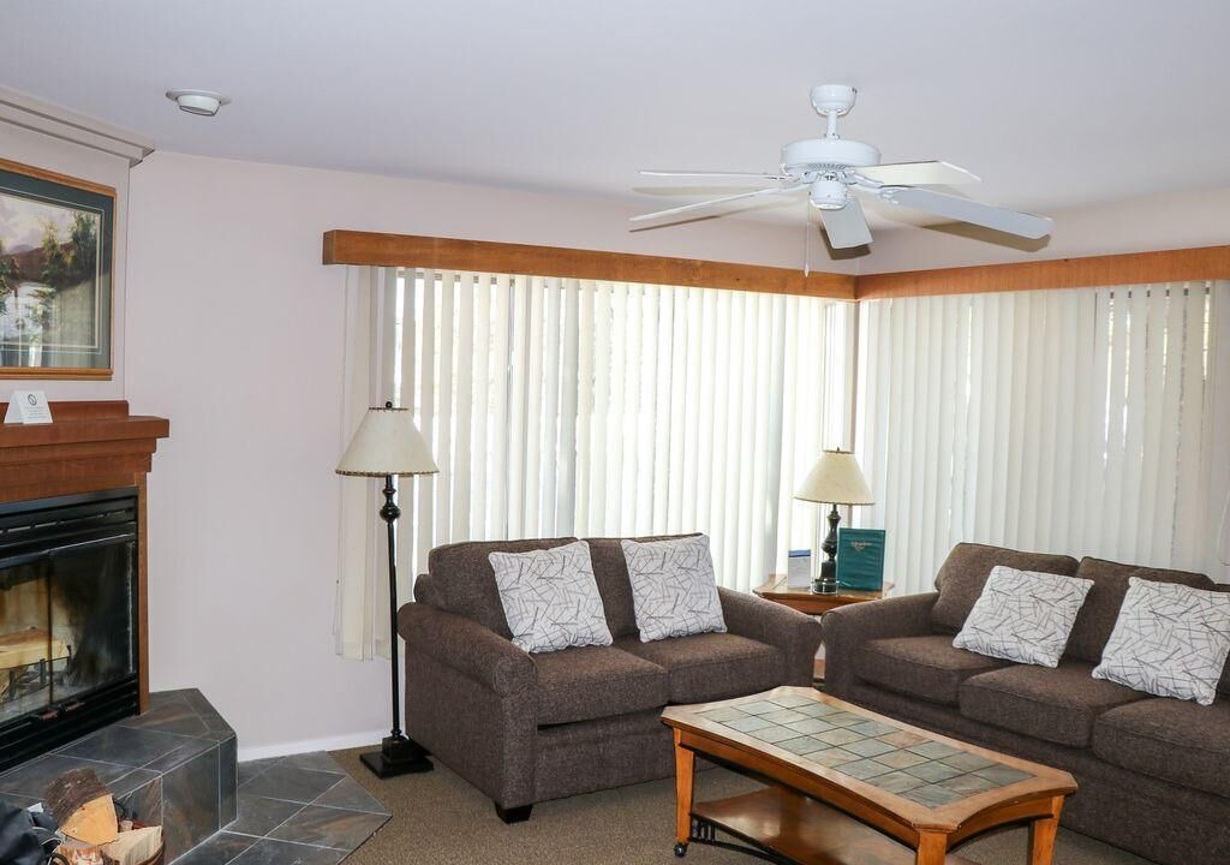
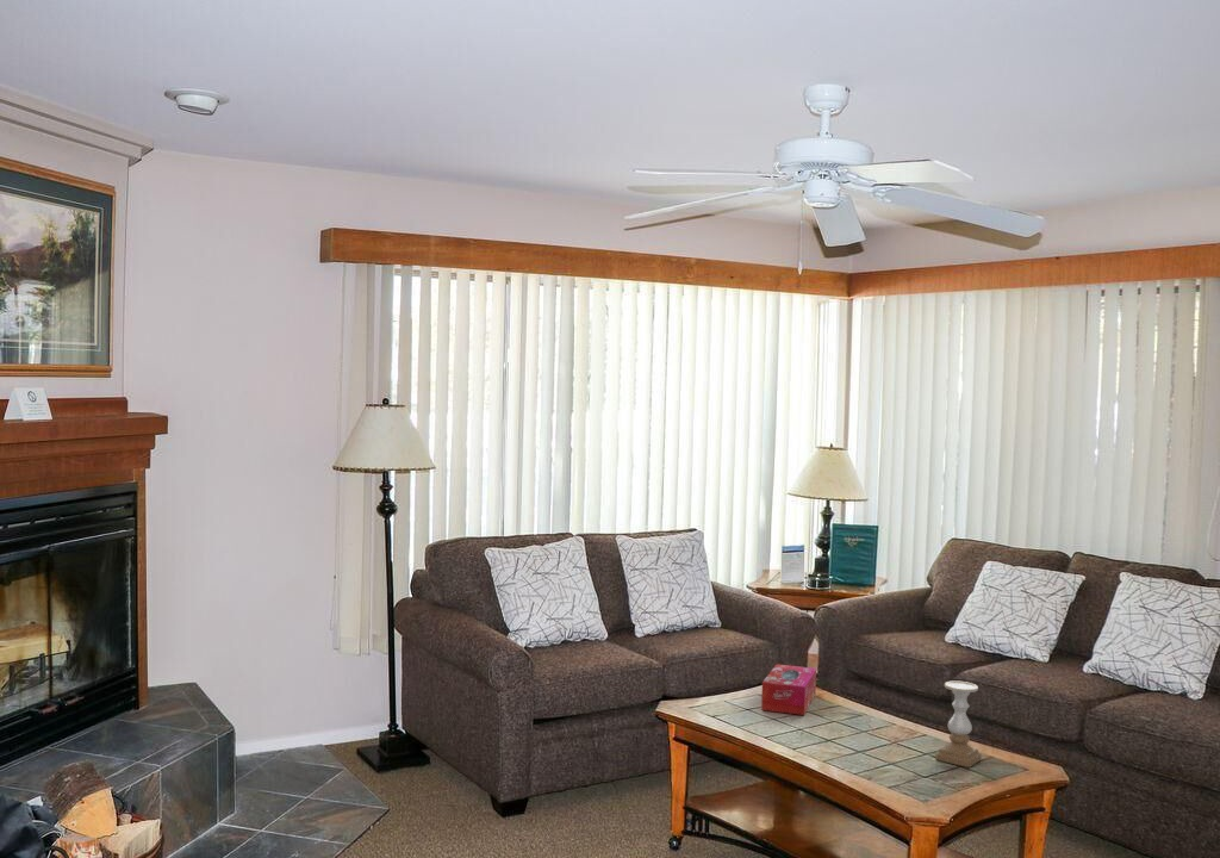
+ tissue box [760,664,817,716]
+ candle holder [934,680,983,769]
